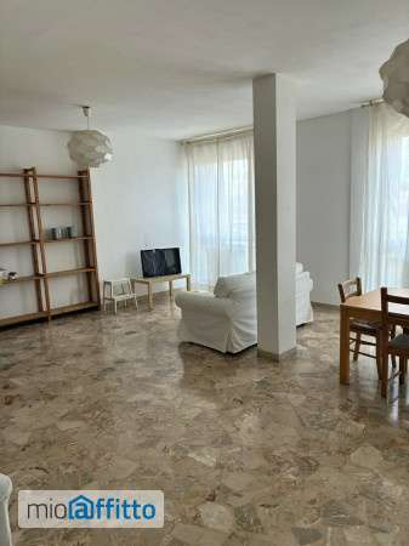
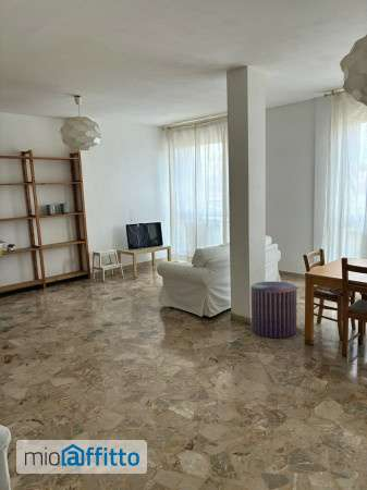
+ pouf [249,281,297,339]
